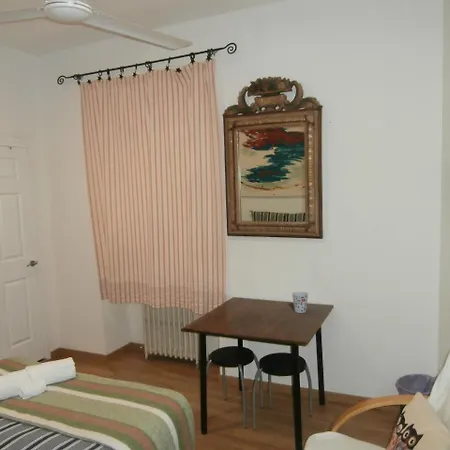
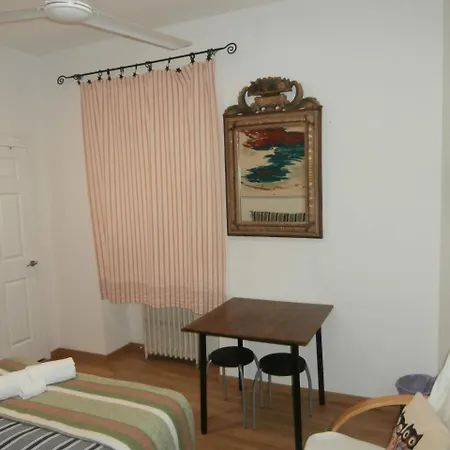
- cup [291,291,309,314]
